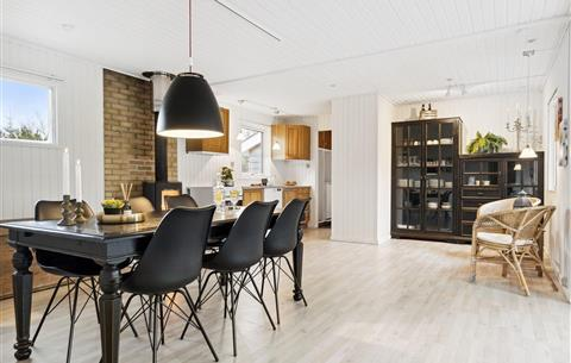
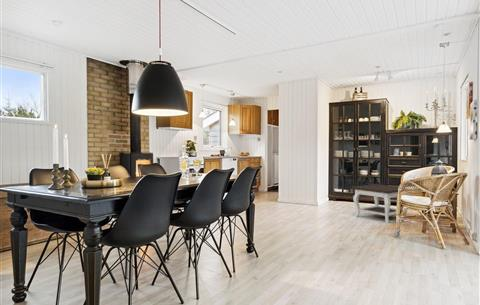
+ side table [351,183,410,224]
